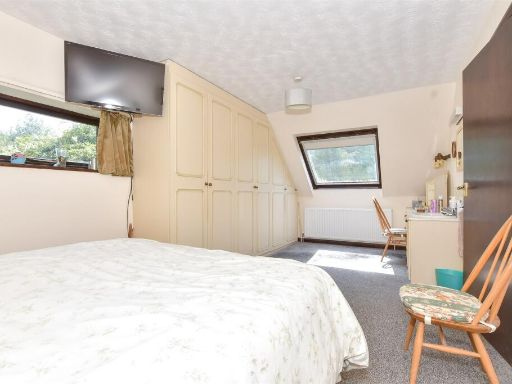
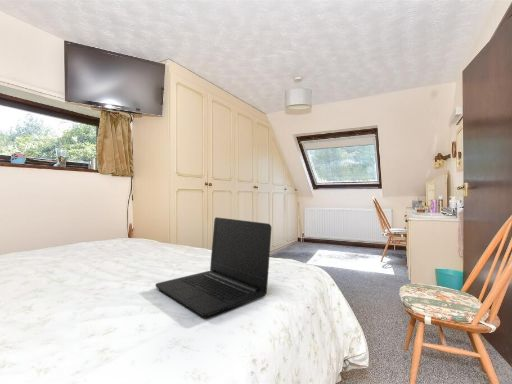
+ laptop [154,216,272,317]
